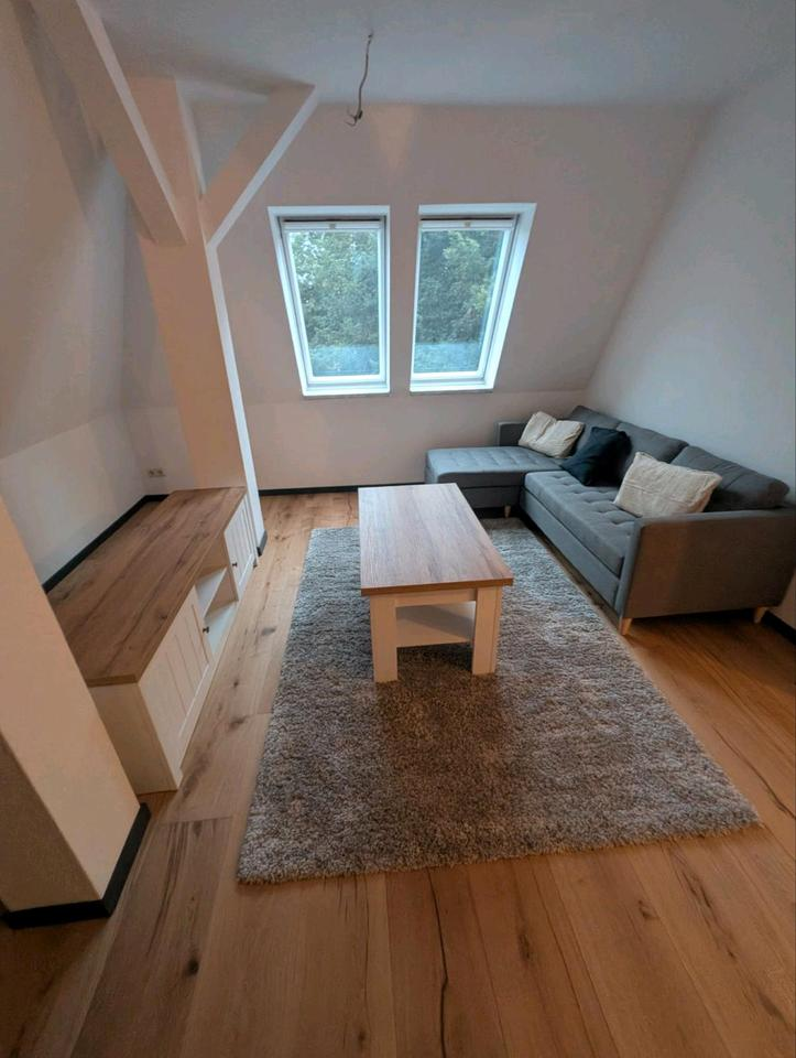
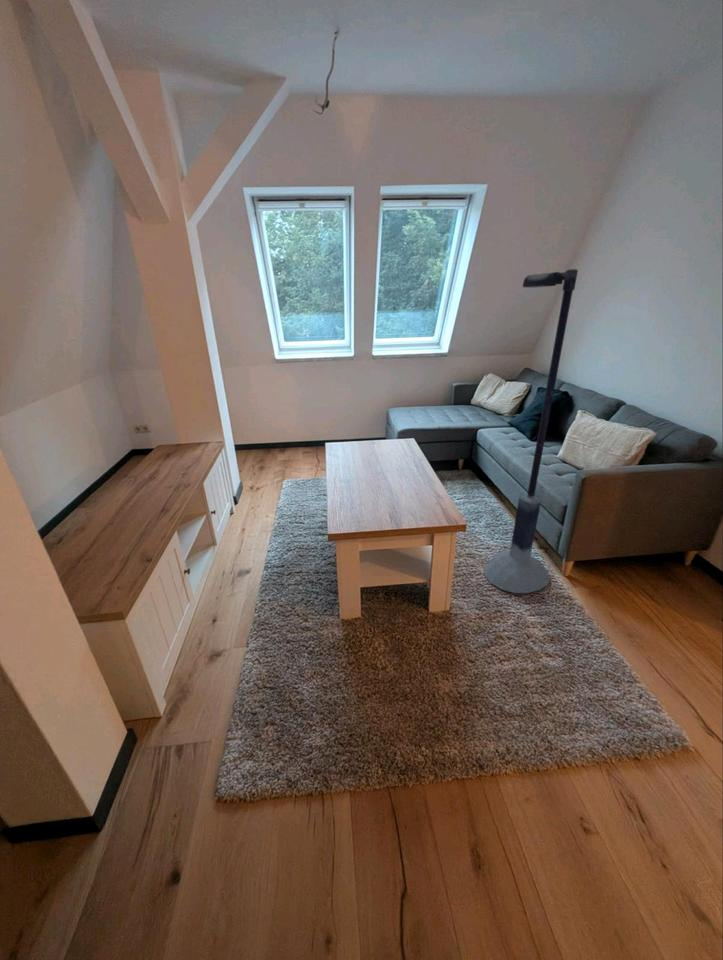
+ floor lamp [483,268,579,594]
